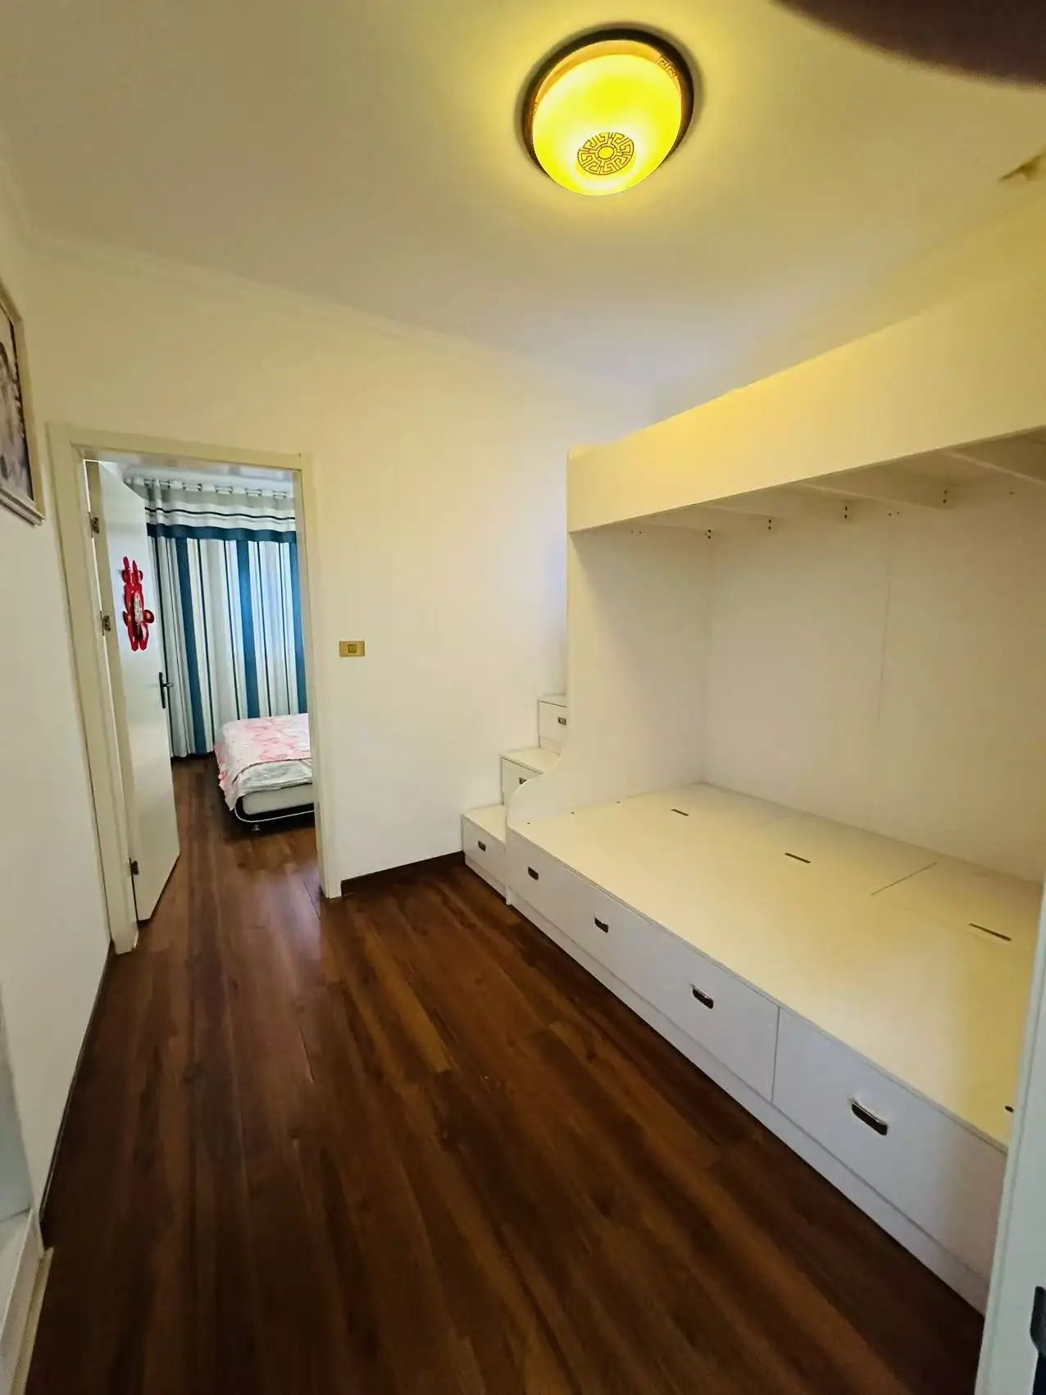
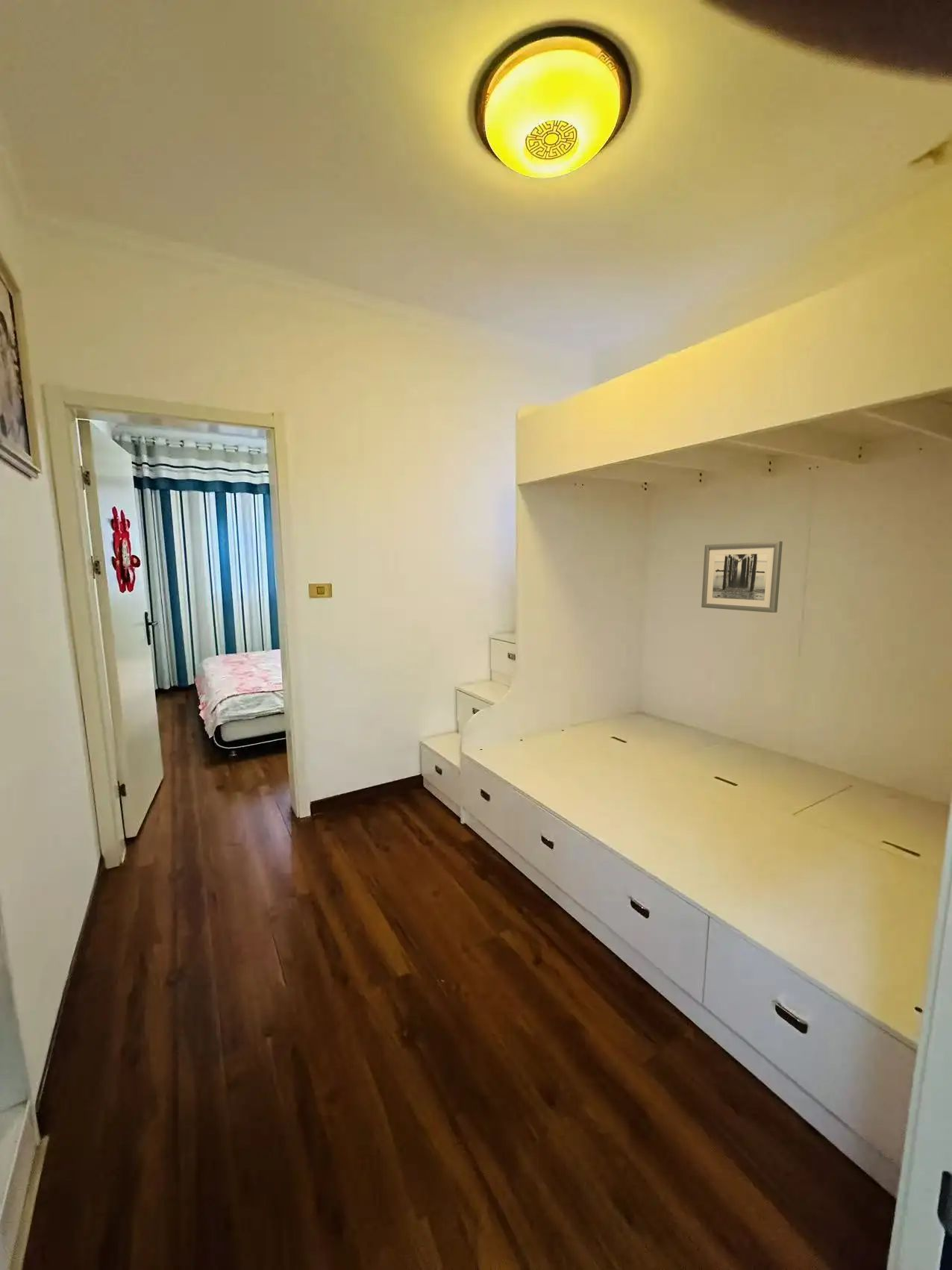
+ wall art [701,540,783,613]
